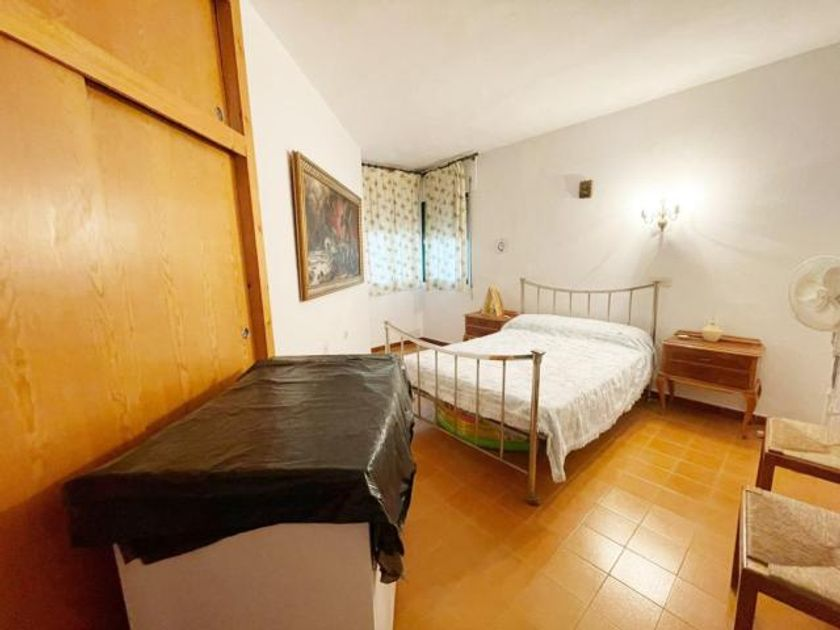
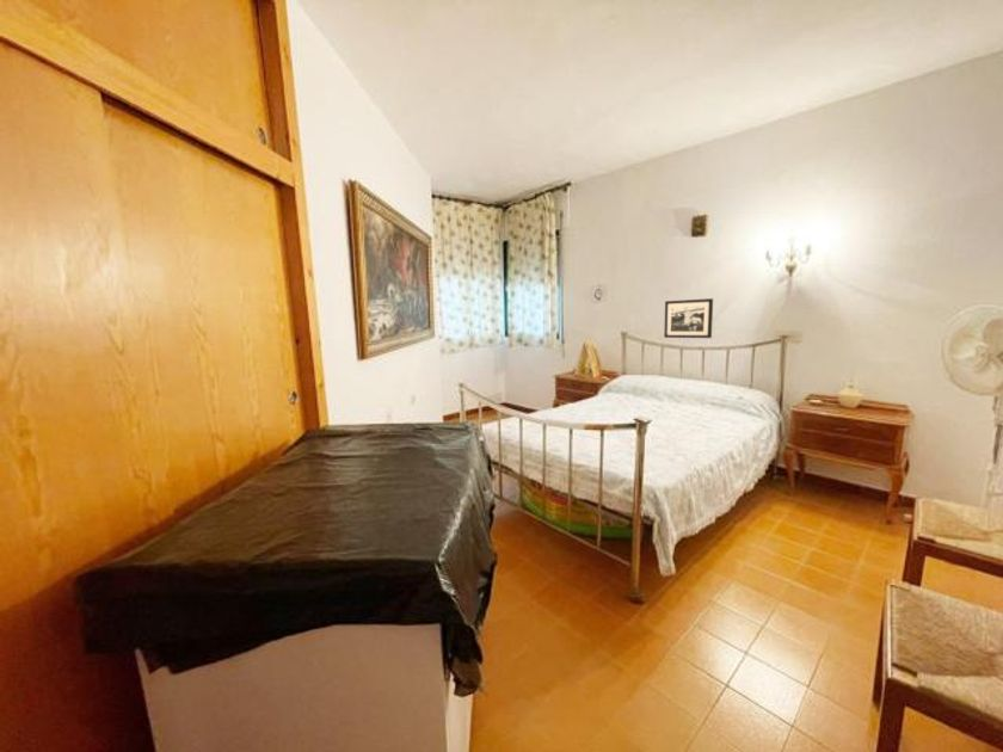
+ picture frame [663,297,714,339]
